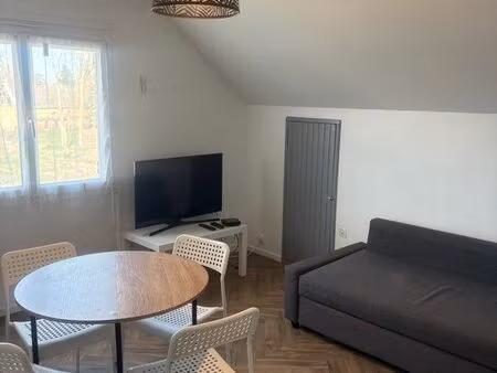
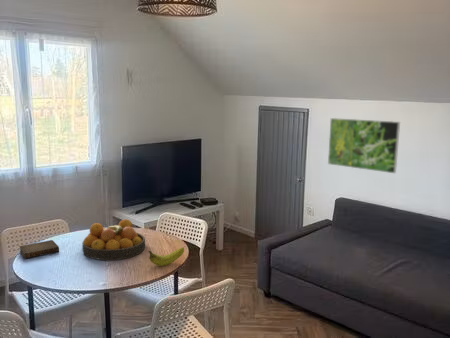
+ fruit [147,246,185,267]
+ fruit bowl [81,218,146,261]
+ book [18,239,60,260]
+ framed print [327,117,401,174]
